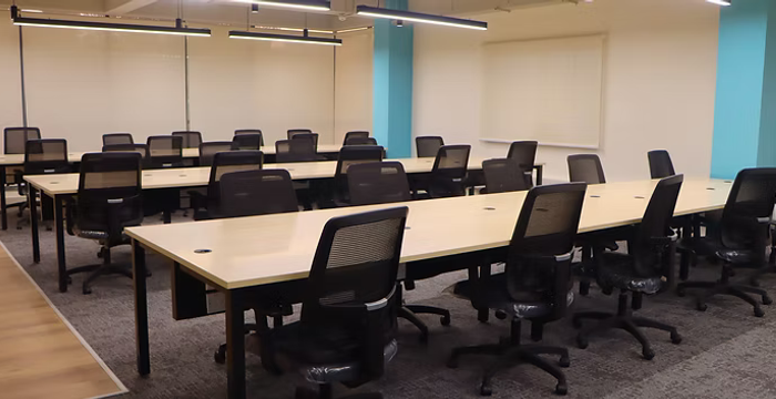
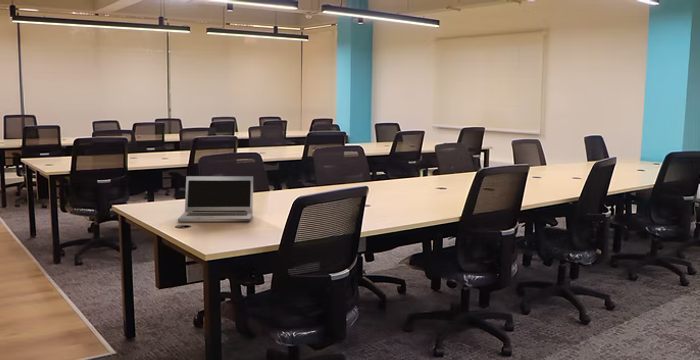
+ laptop [177,175,254,223]
